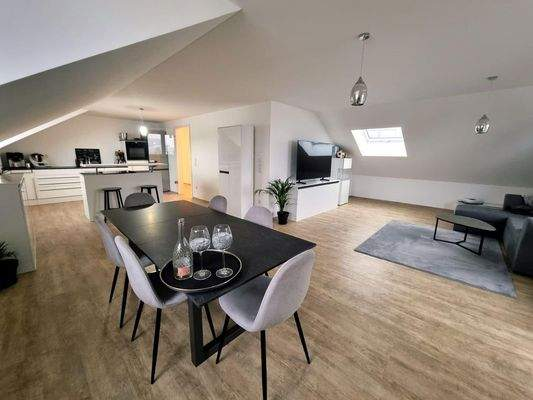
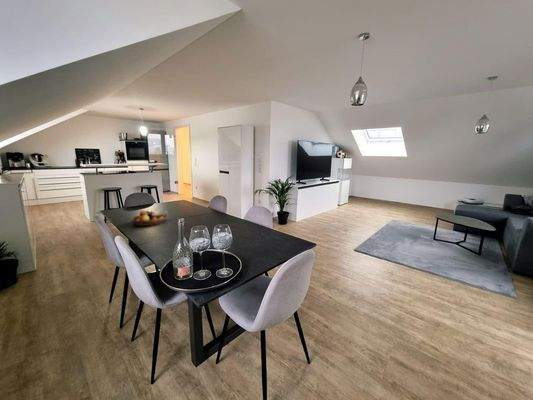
+ fruit bowl [130,209,169,227]
